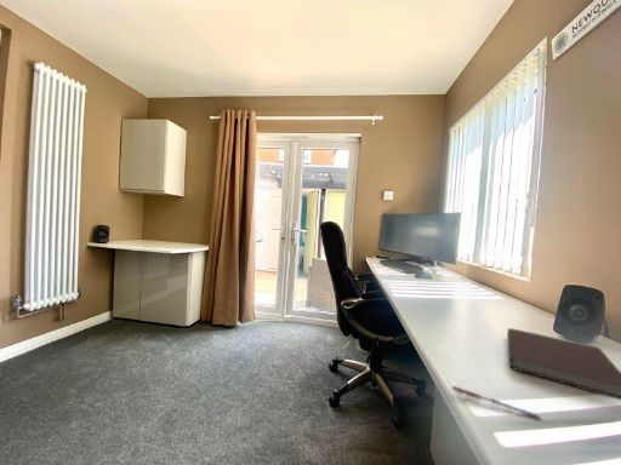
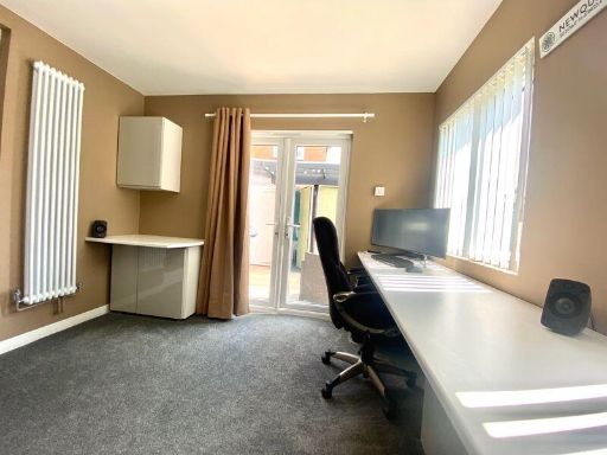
- notebook [506,327,621,401]
- pen [451,385,541,420]
